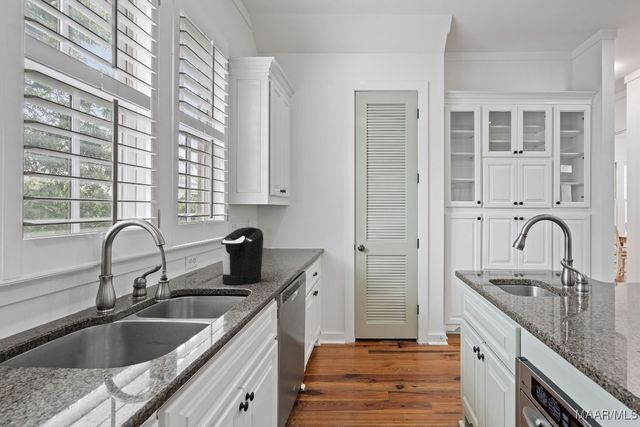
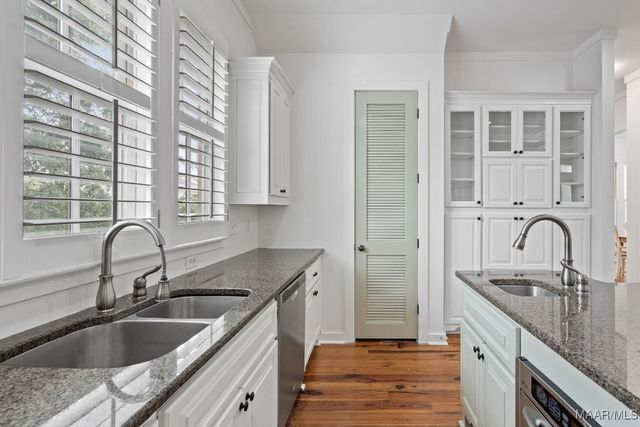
- coffee maker [220,226,264,286]
